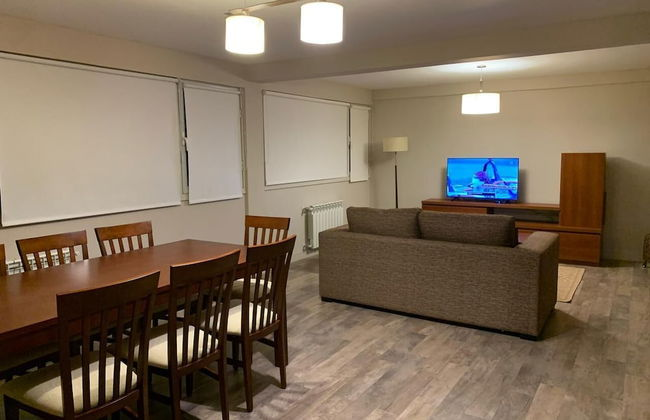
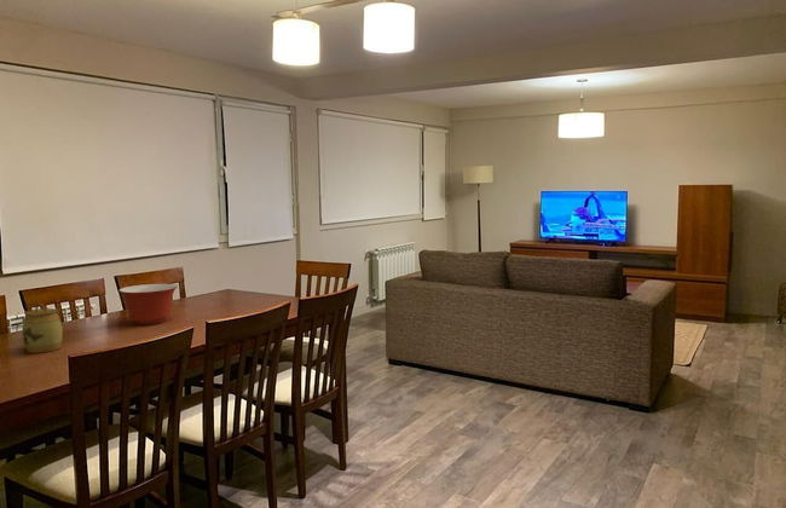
+ mixing bowl [117,283,178,325]
+ jar [22,301,64,354]
